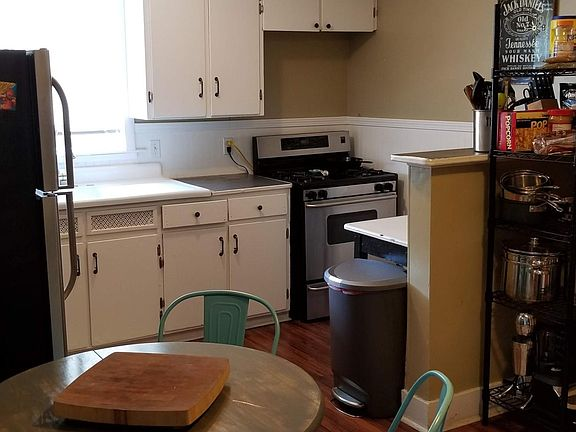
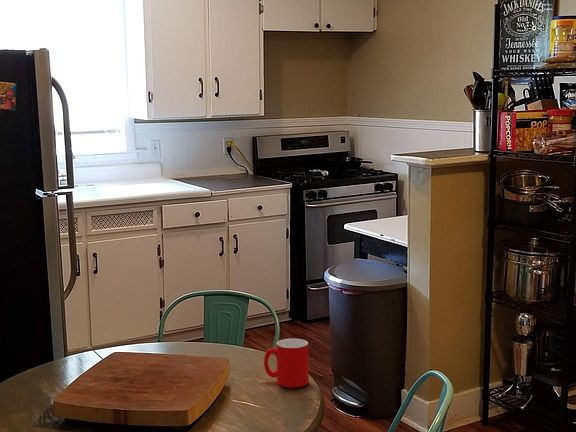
+ cup [263,338,310,389]
